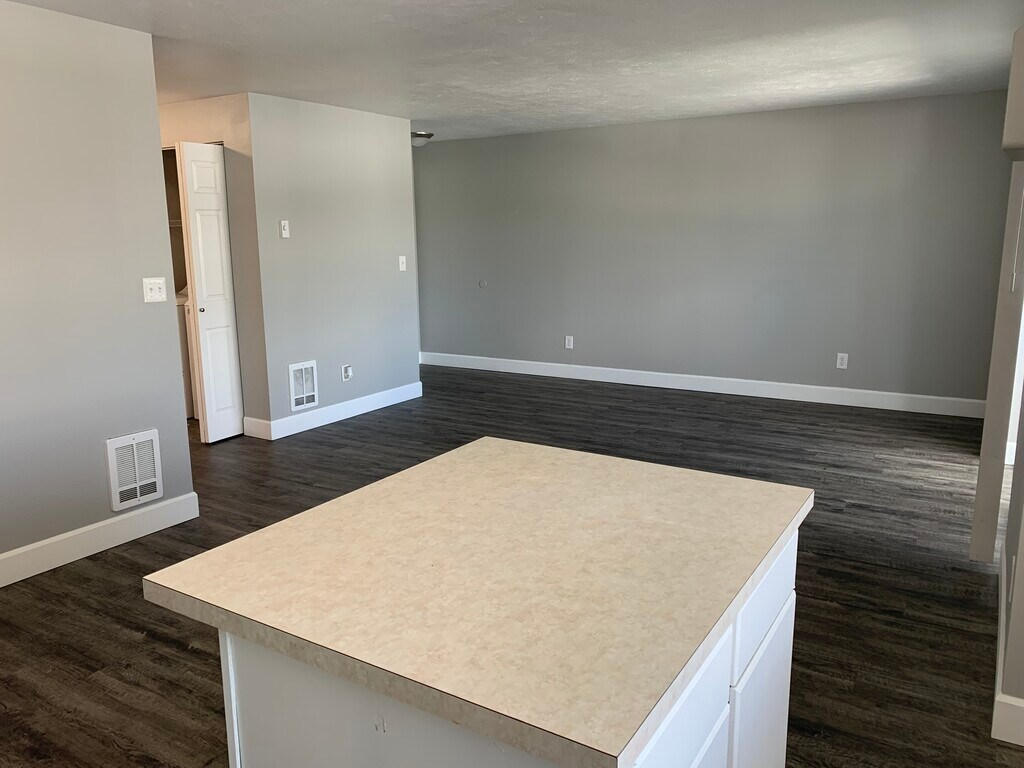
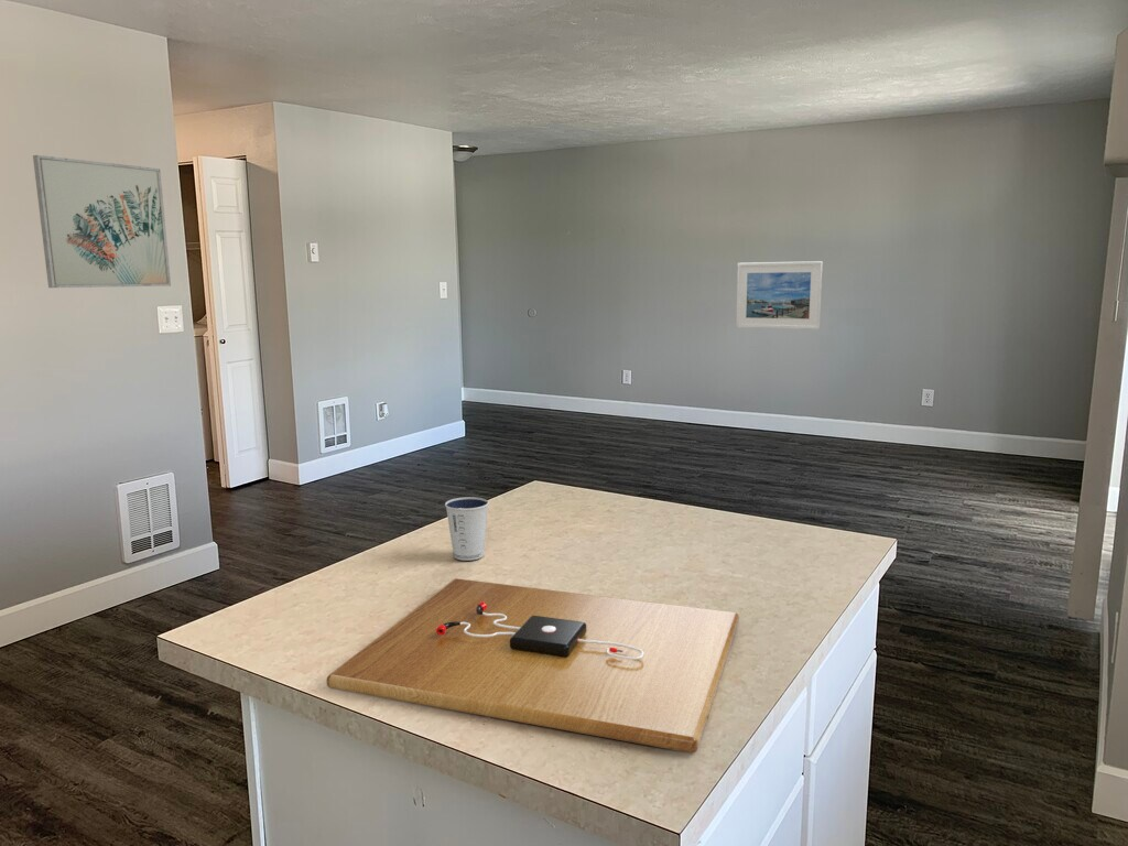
+ wall art [32,154,172,289]
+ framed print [735,260,824,330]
+ cutting board [325,577,740,755]
+ dixie cup [444,496,490,562]
